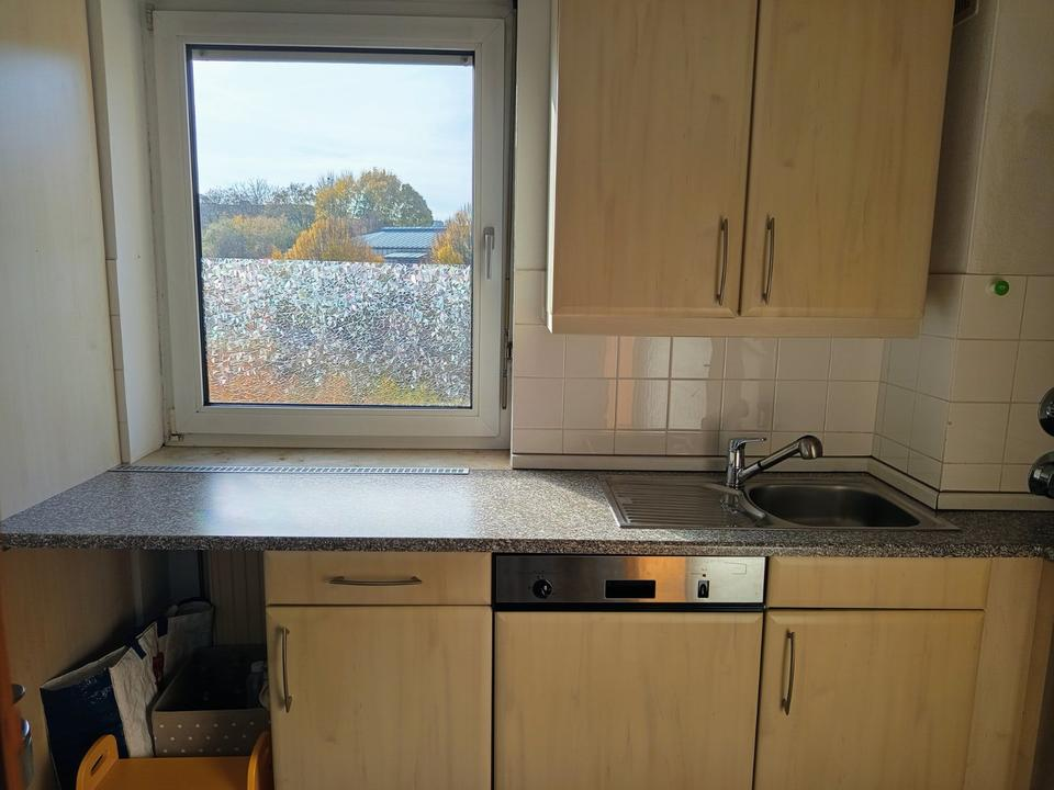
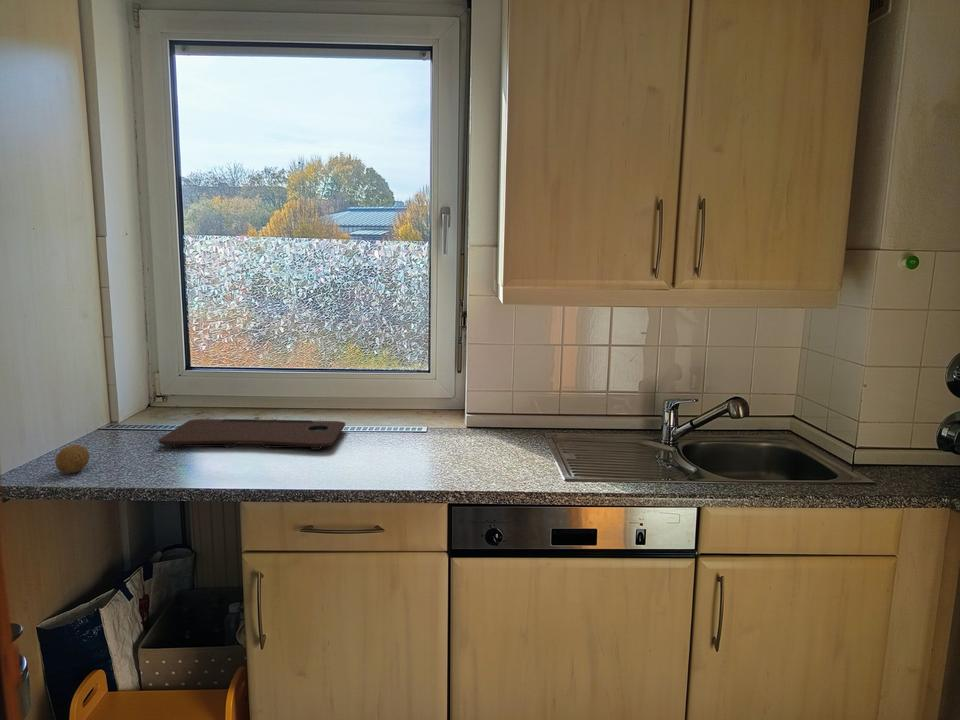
+ cutting board [158,418,346,451]
+ fruit [54,444,90,474]
